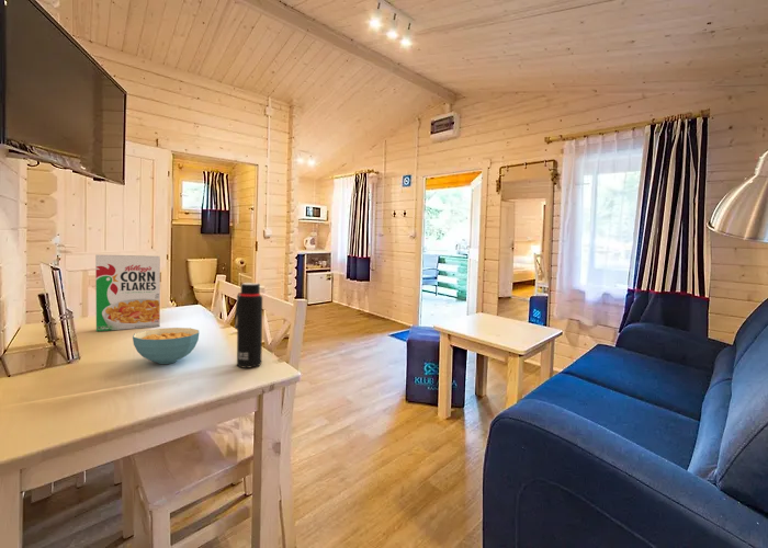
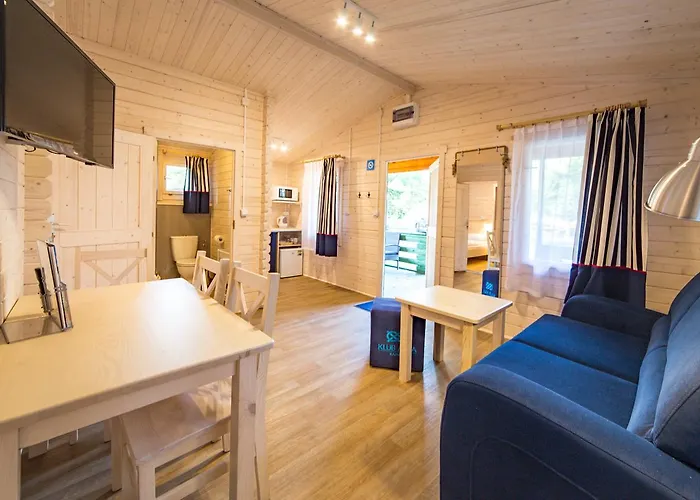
- water bottle [234,282,263,369]
- cereal box [94,253,161,332]
- cereal bowl [132,327,200,365]
